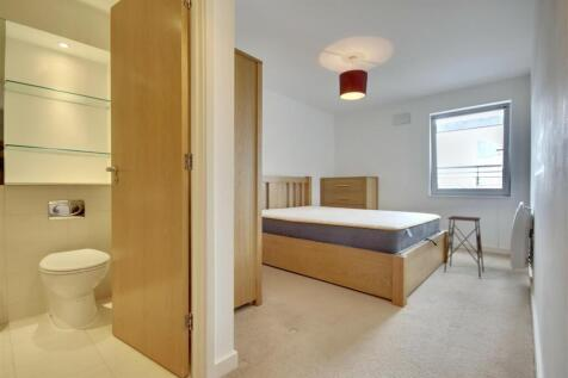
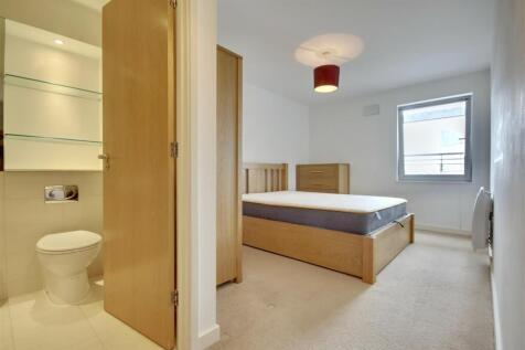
- side table [443,215,484,279]
